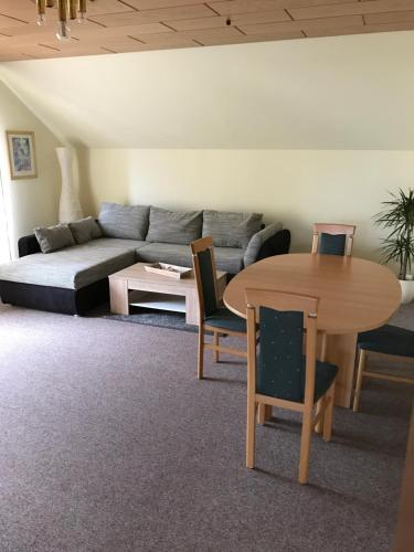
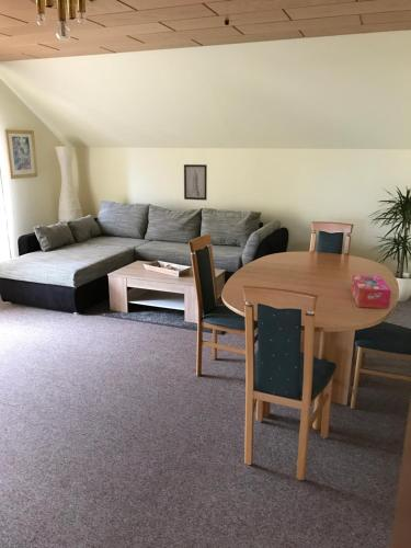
+ wall art [183,163,208,202]
+ tissue box [350,274,392,310]
